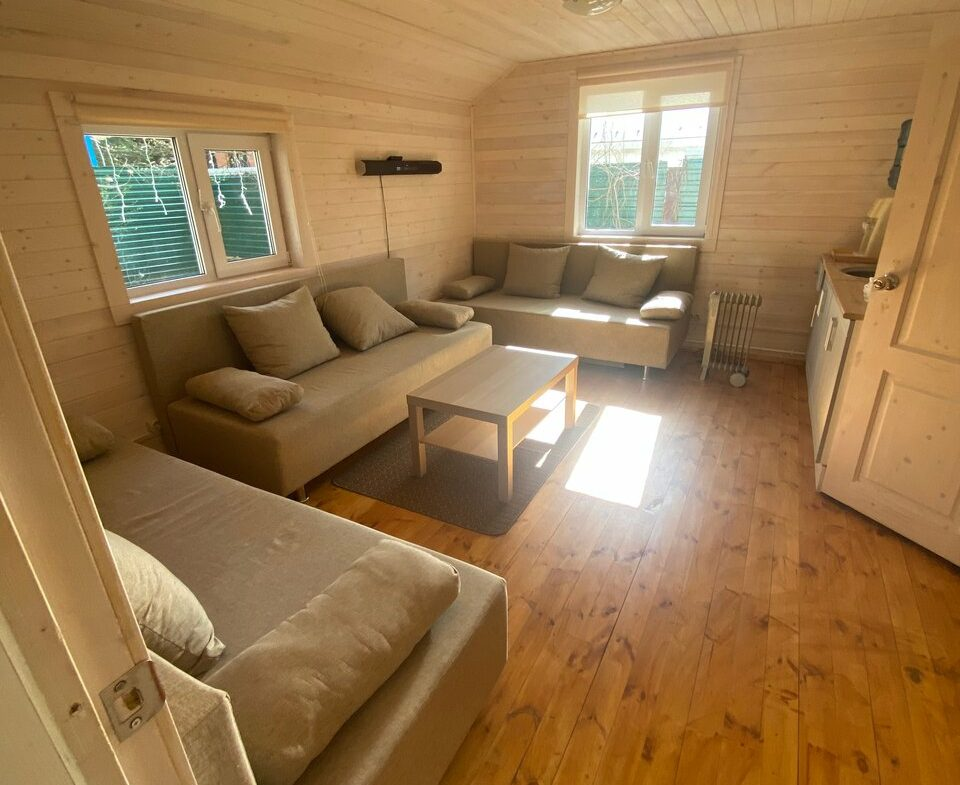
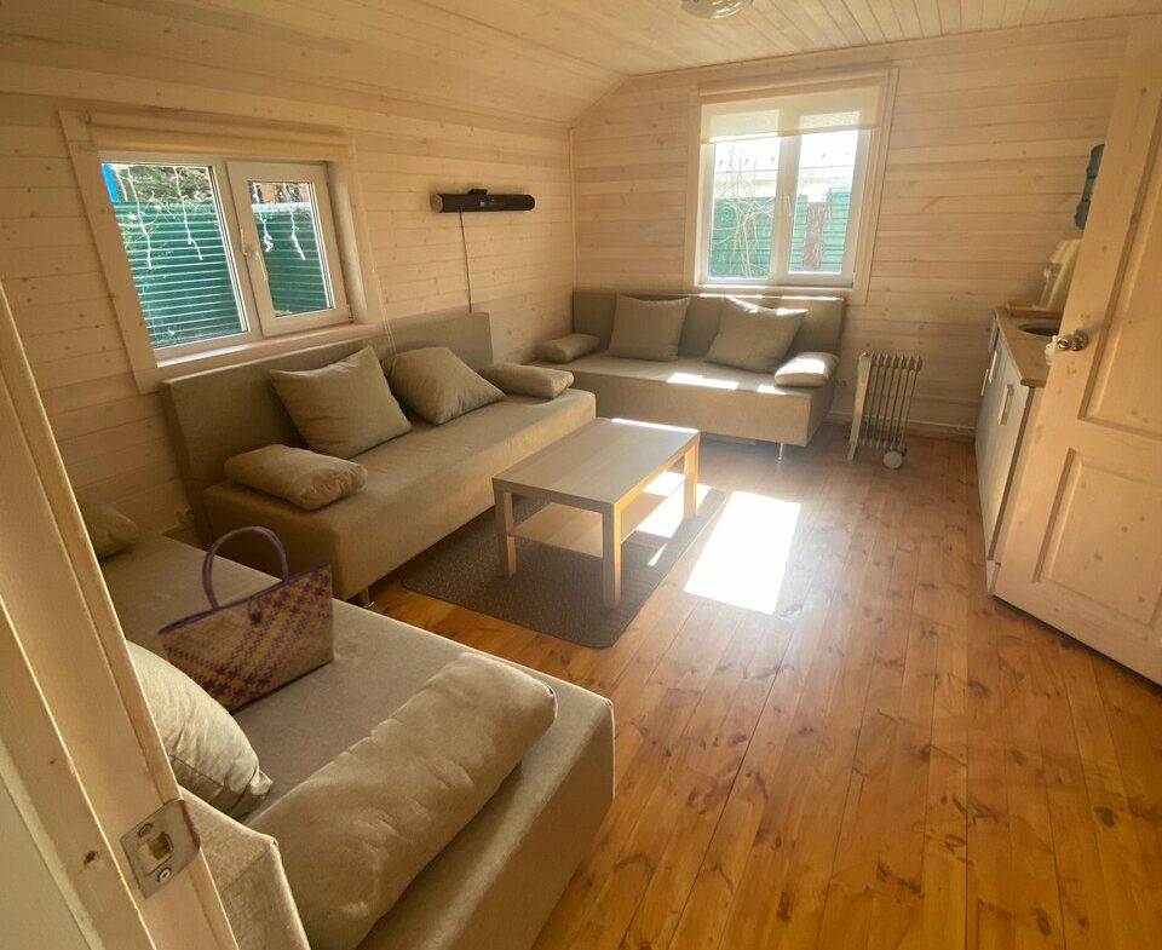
+ tote bag [156,525,335,713]
